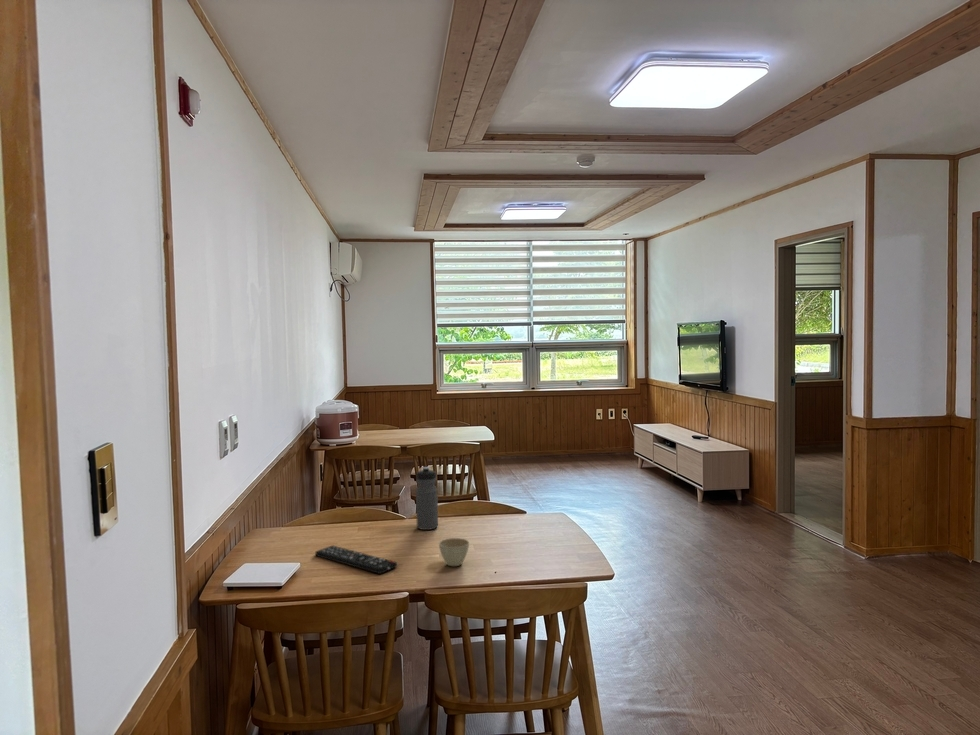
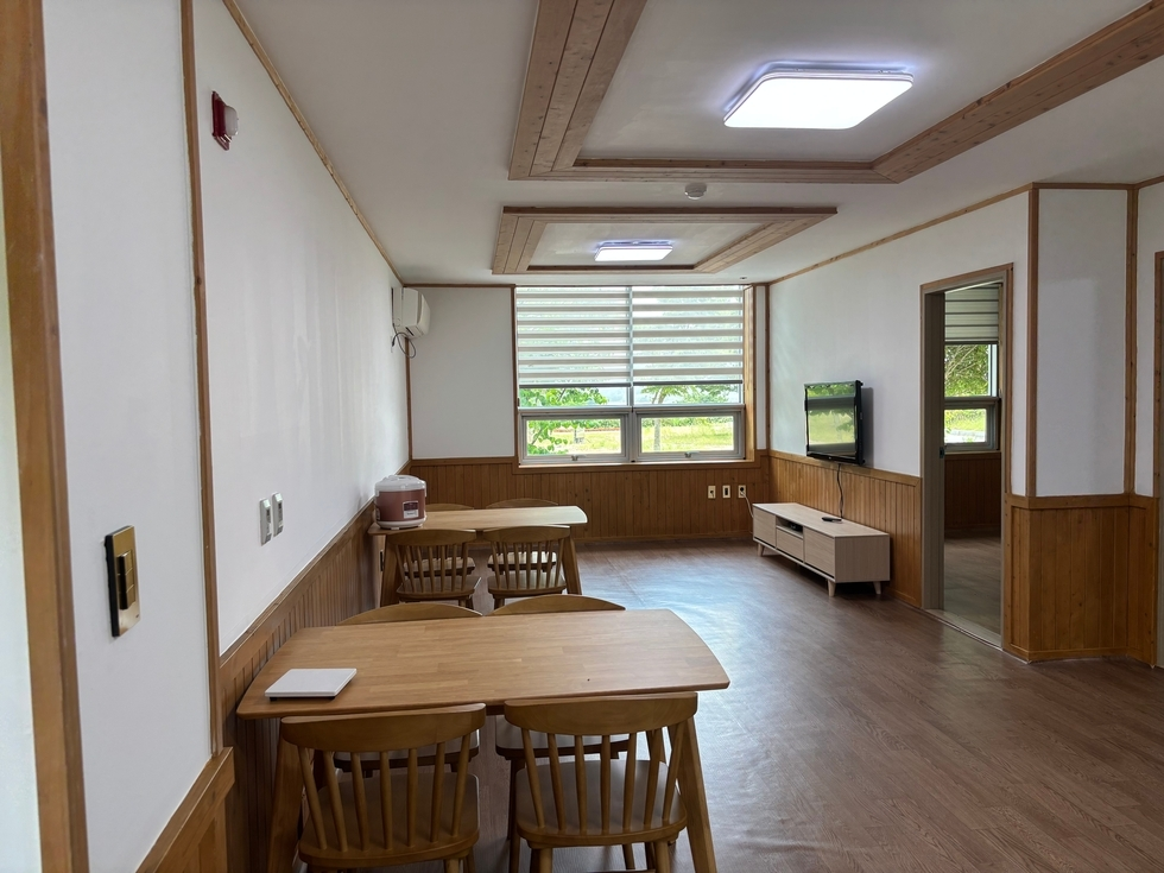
- water bottle [415,466,439,531]
- flower pot [438,537,470,567]
- remote control [315,544,398,575]
